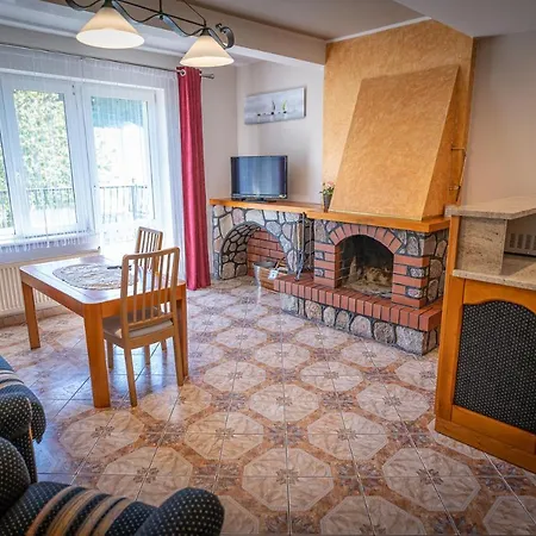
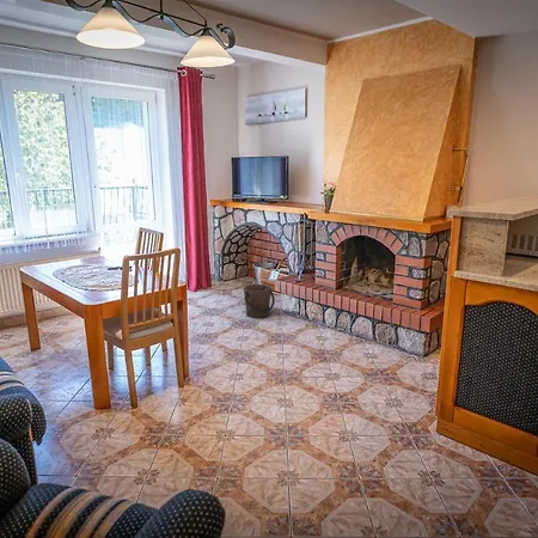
+ bucket [243,283,276,319]
